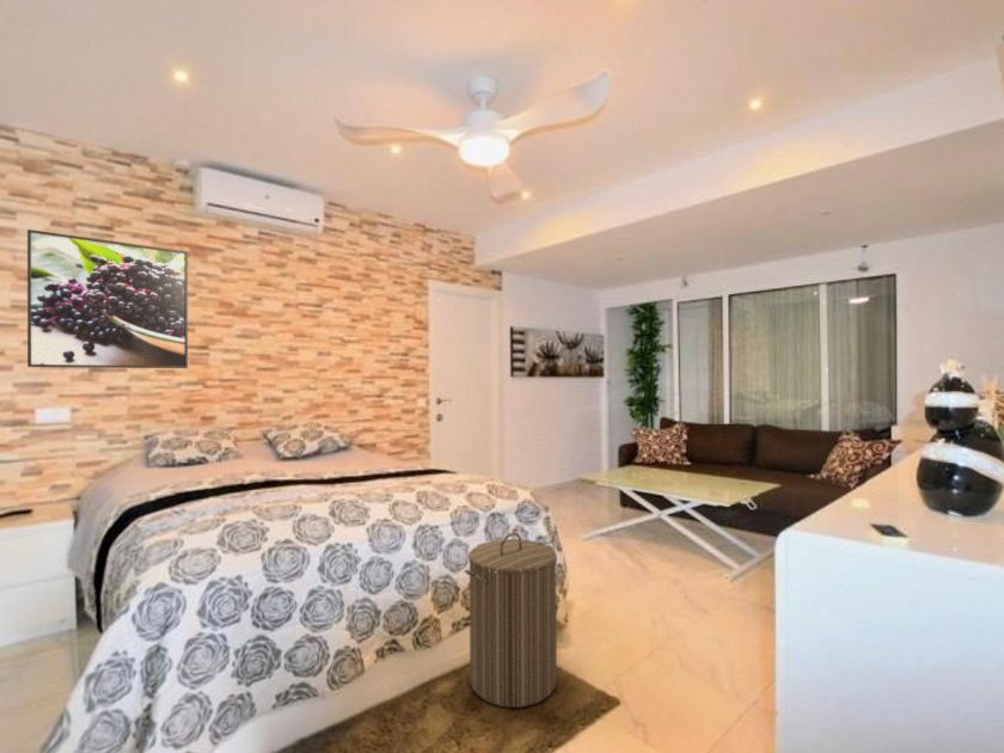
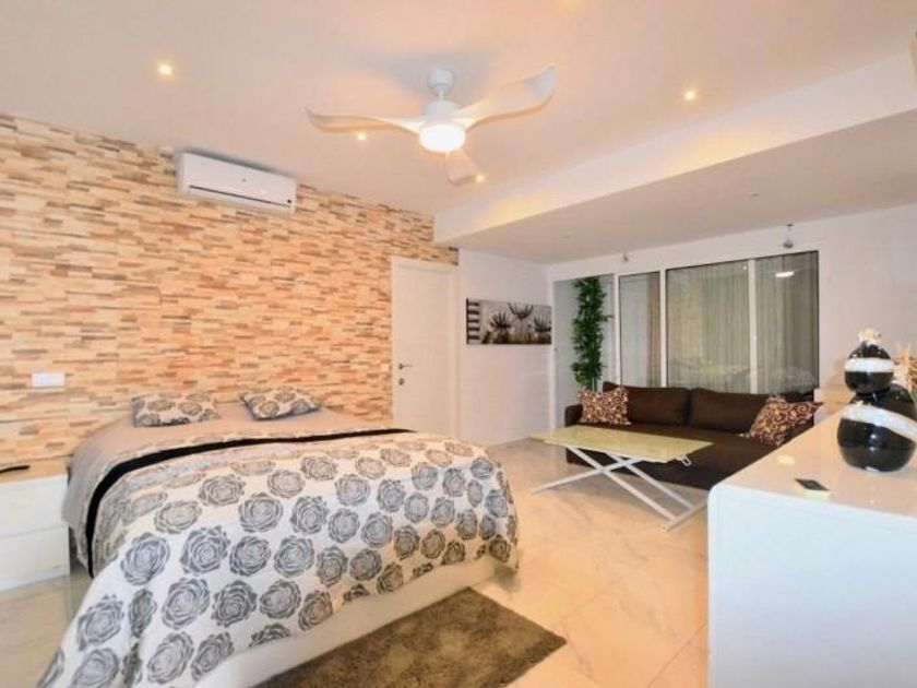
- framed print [26,228,189,369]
- laundry hamper [464,532,558,709]
